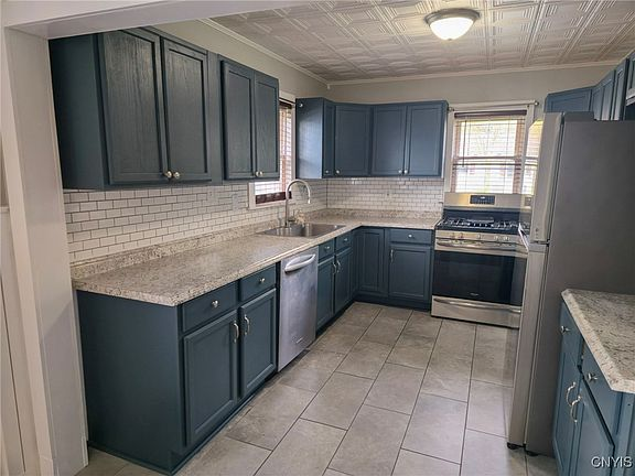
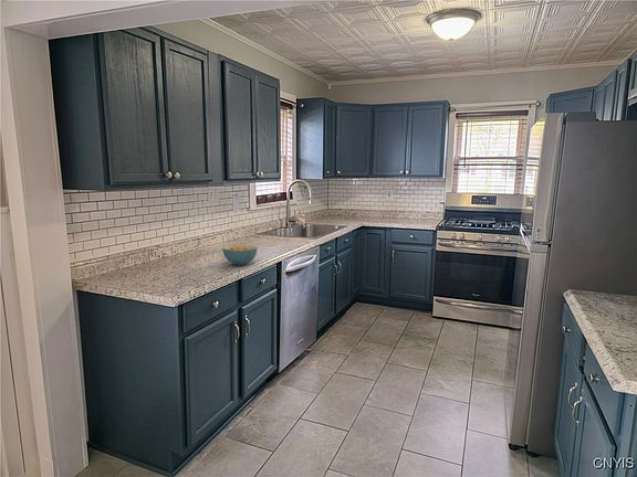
+ cereal bowl [221,244,259,266]
